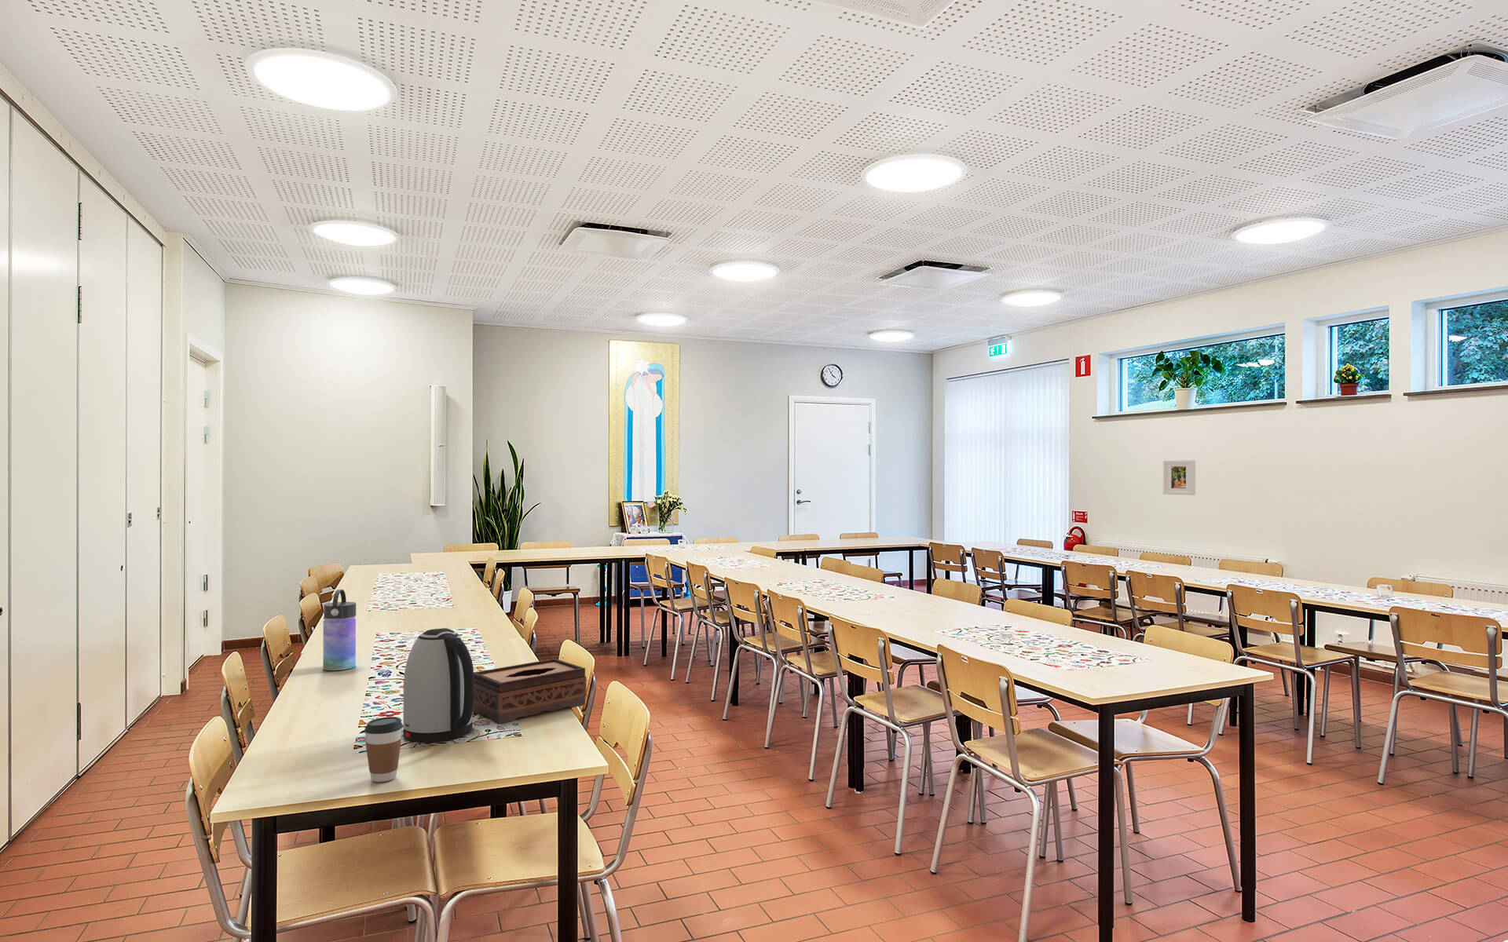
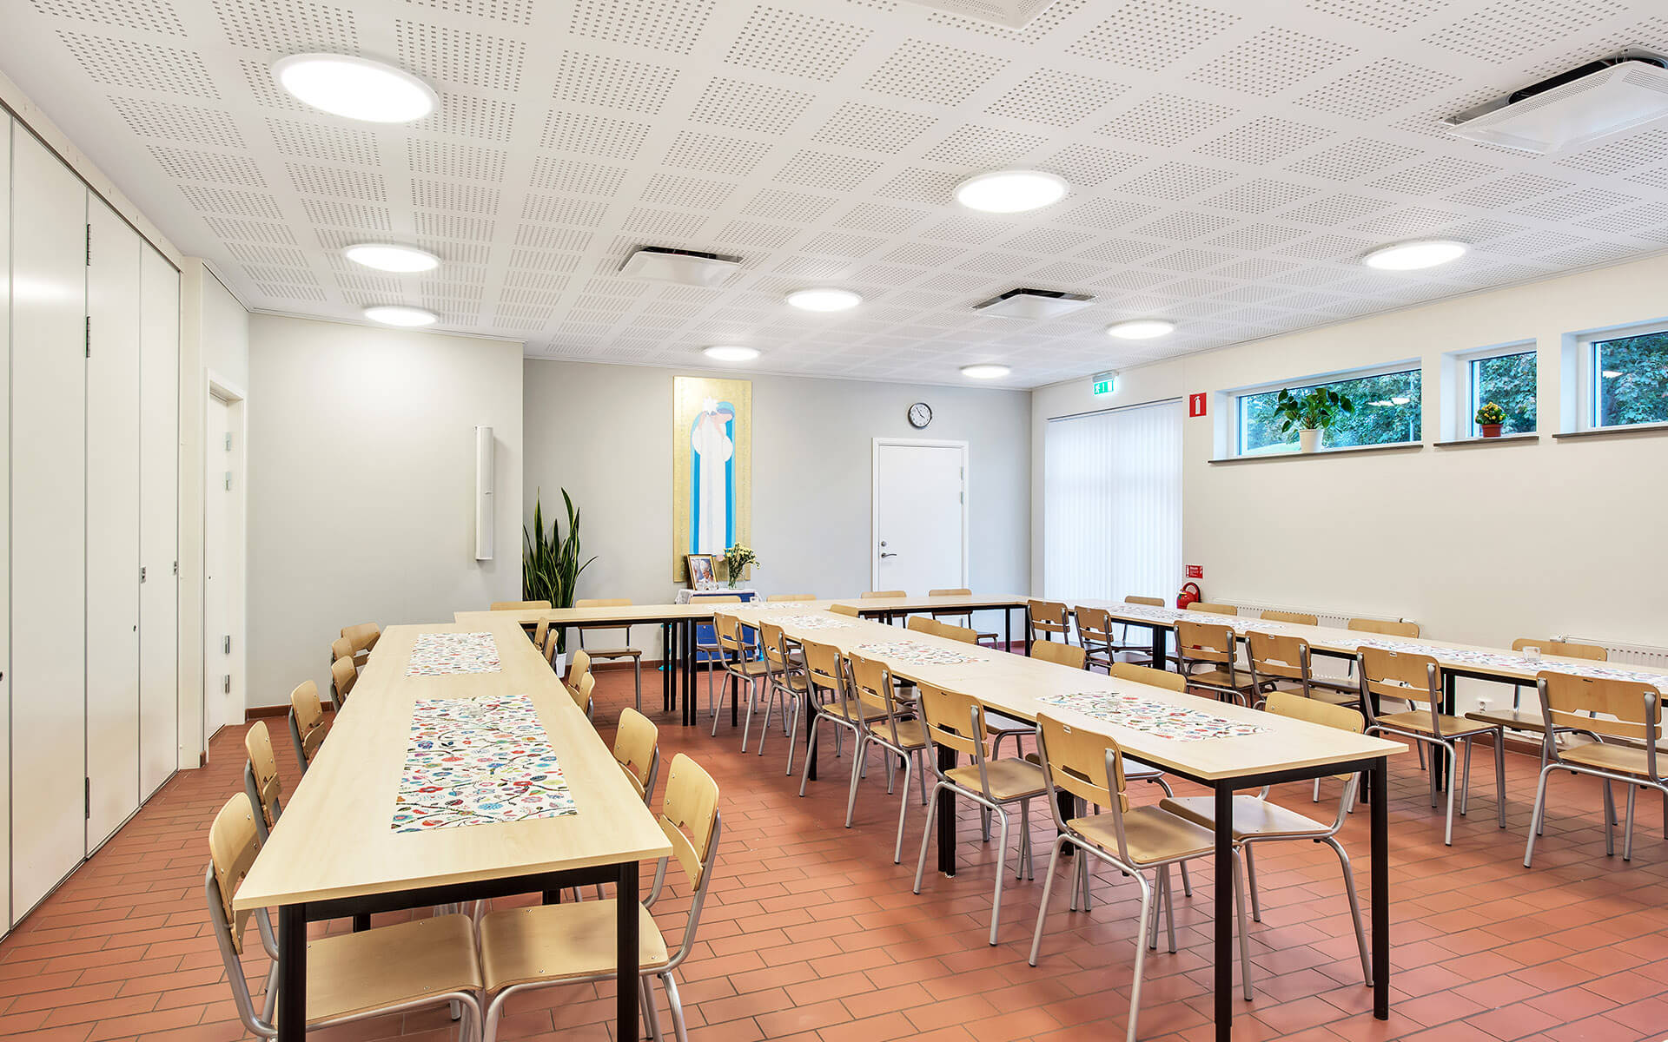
- kettle [402,627,474,742]
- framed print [1163,459,1196,496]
- coffee cup [364,716,403,782]
- tissue box [473,658,587,725]
- water bottle [322,589,356,671]
